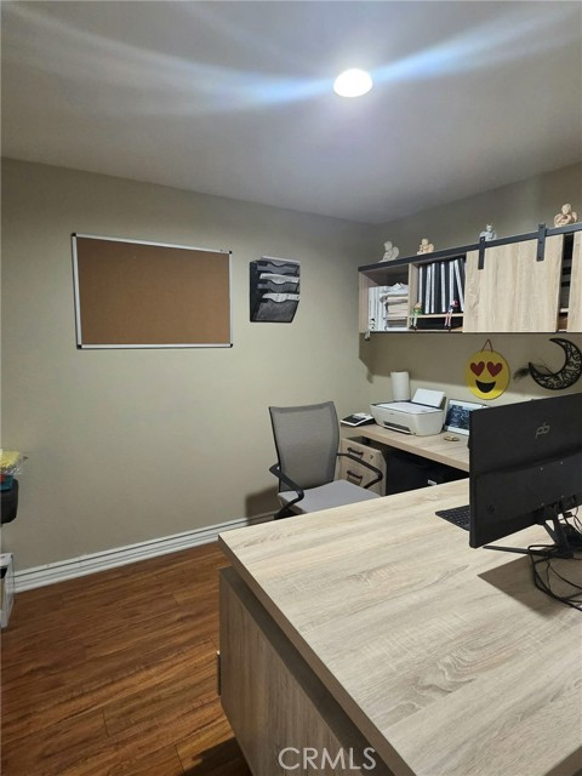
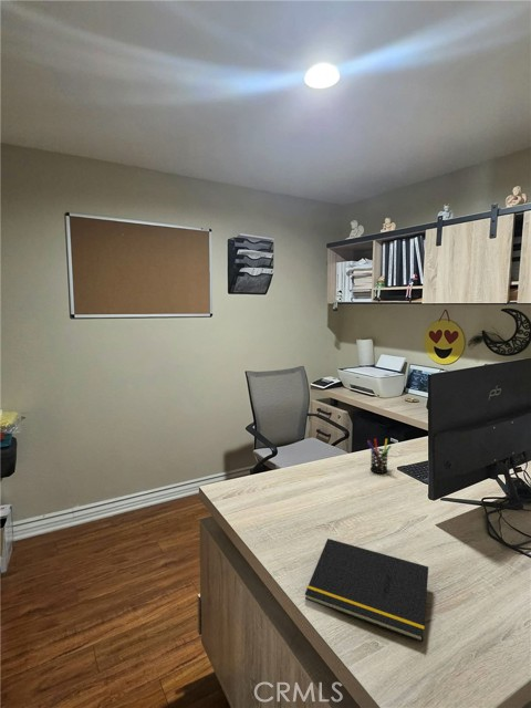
+ pen holder [366,438,393,475]
+ notepad [304,538,429,643]
